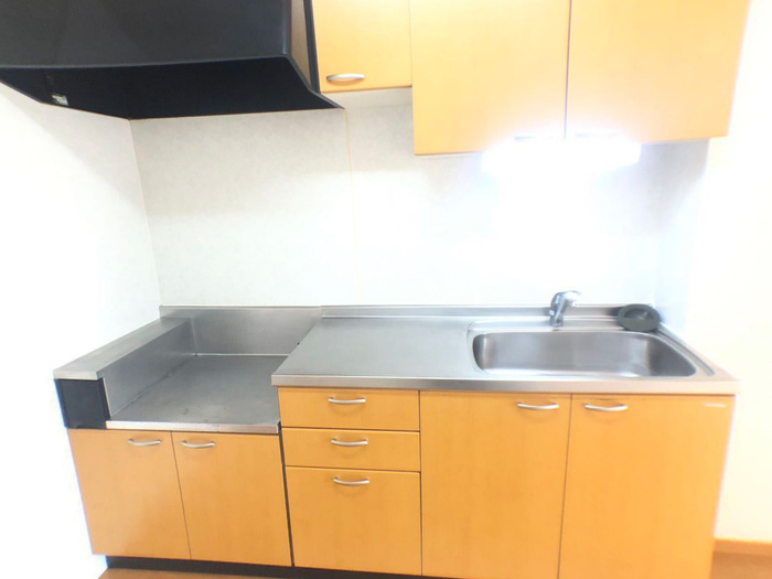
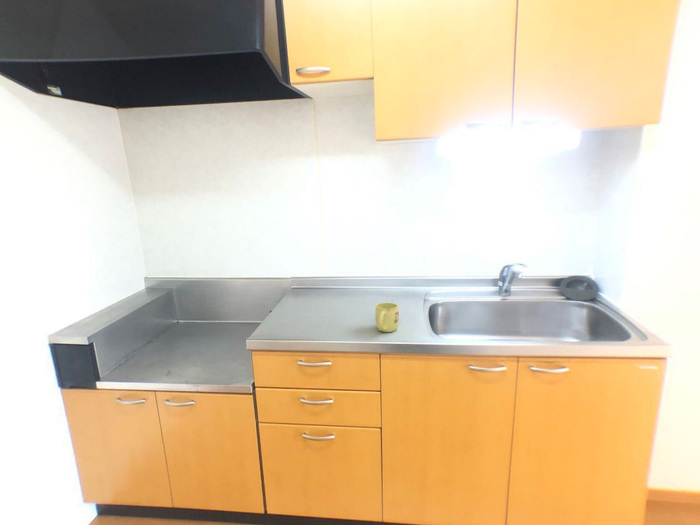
+ mug [374,302,399,333]
